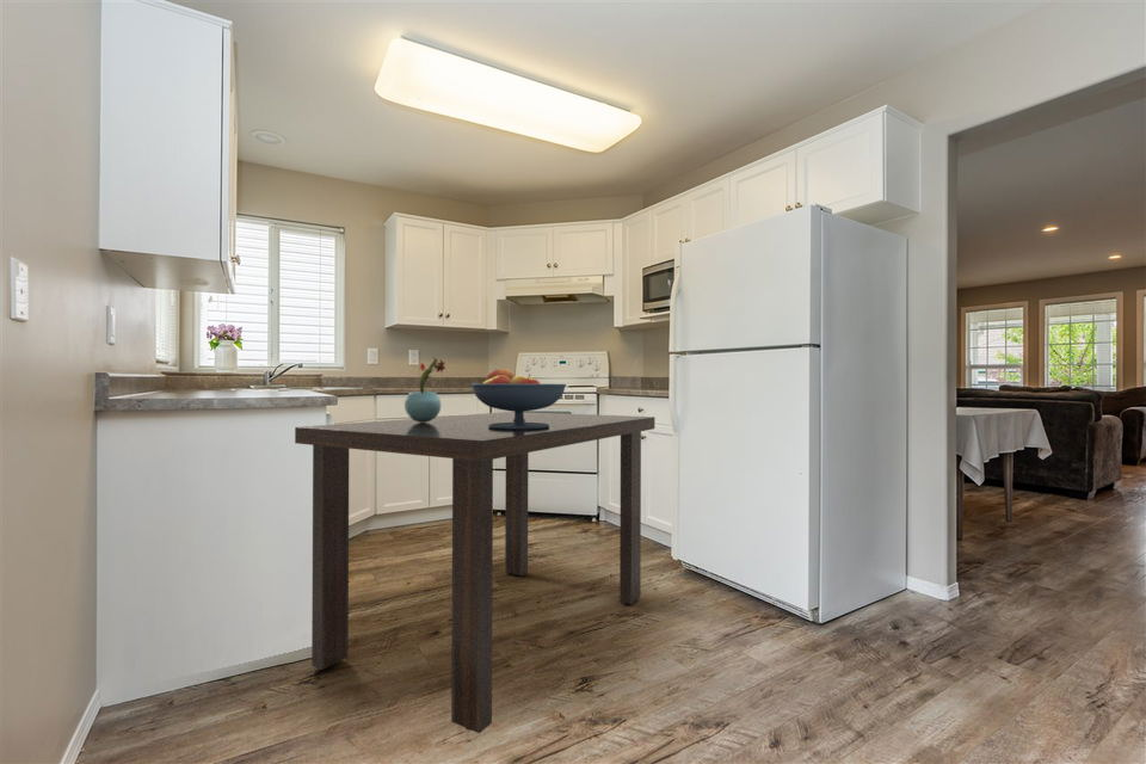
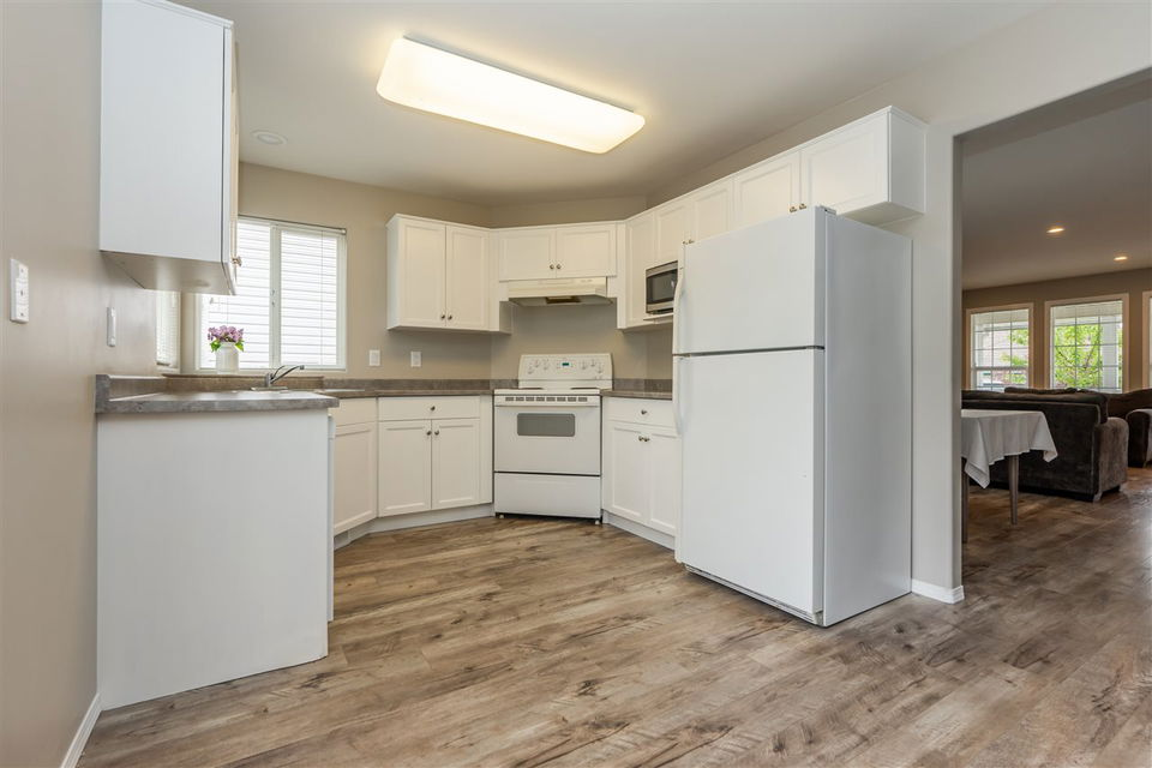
- potted flower [403,356,446,423]
- dining table [294,411,657,734]
- fruit bowl [470,368,567,430]
